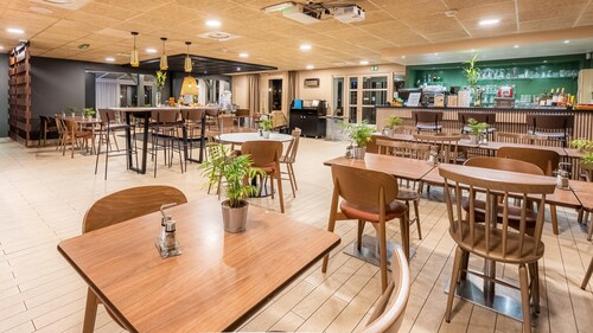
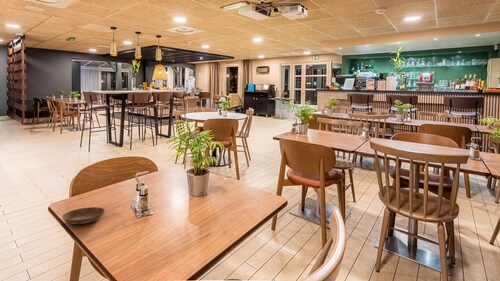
+ saucer [61,206,106,225]
